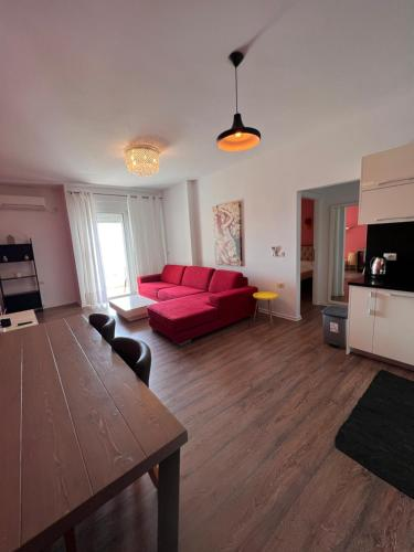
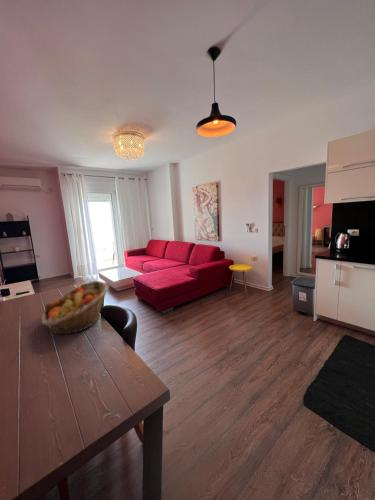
+ fruit basket [40,280,110,336]
